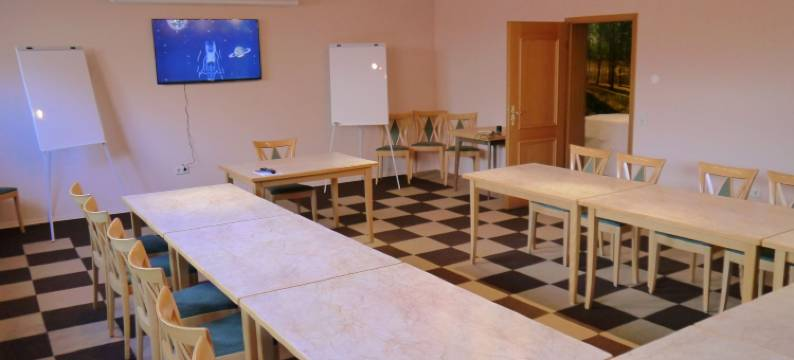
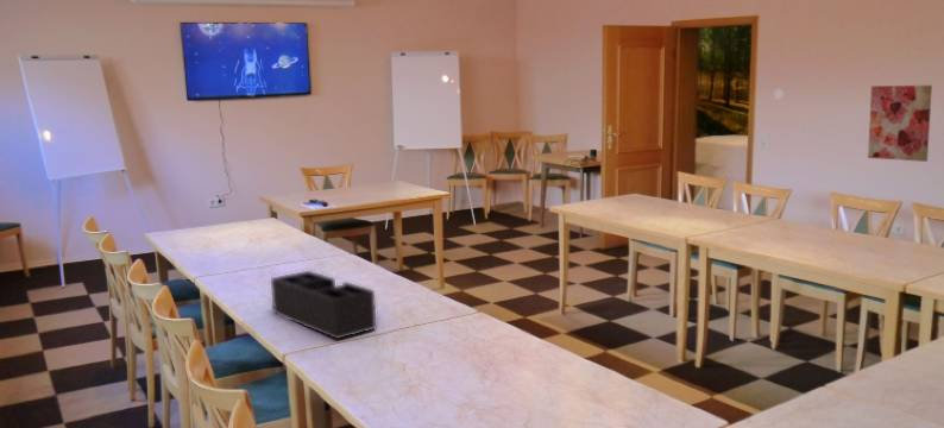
+ wall art [867,84,933,163]
+ desk organizer [270,270,377,340]
